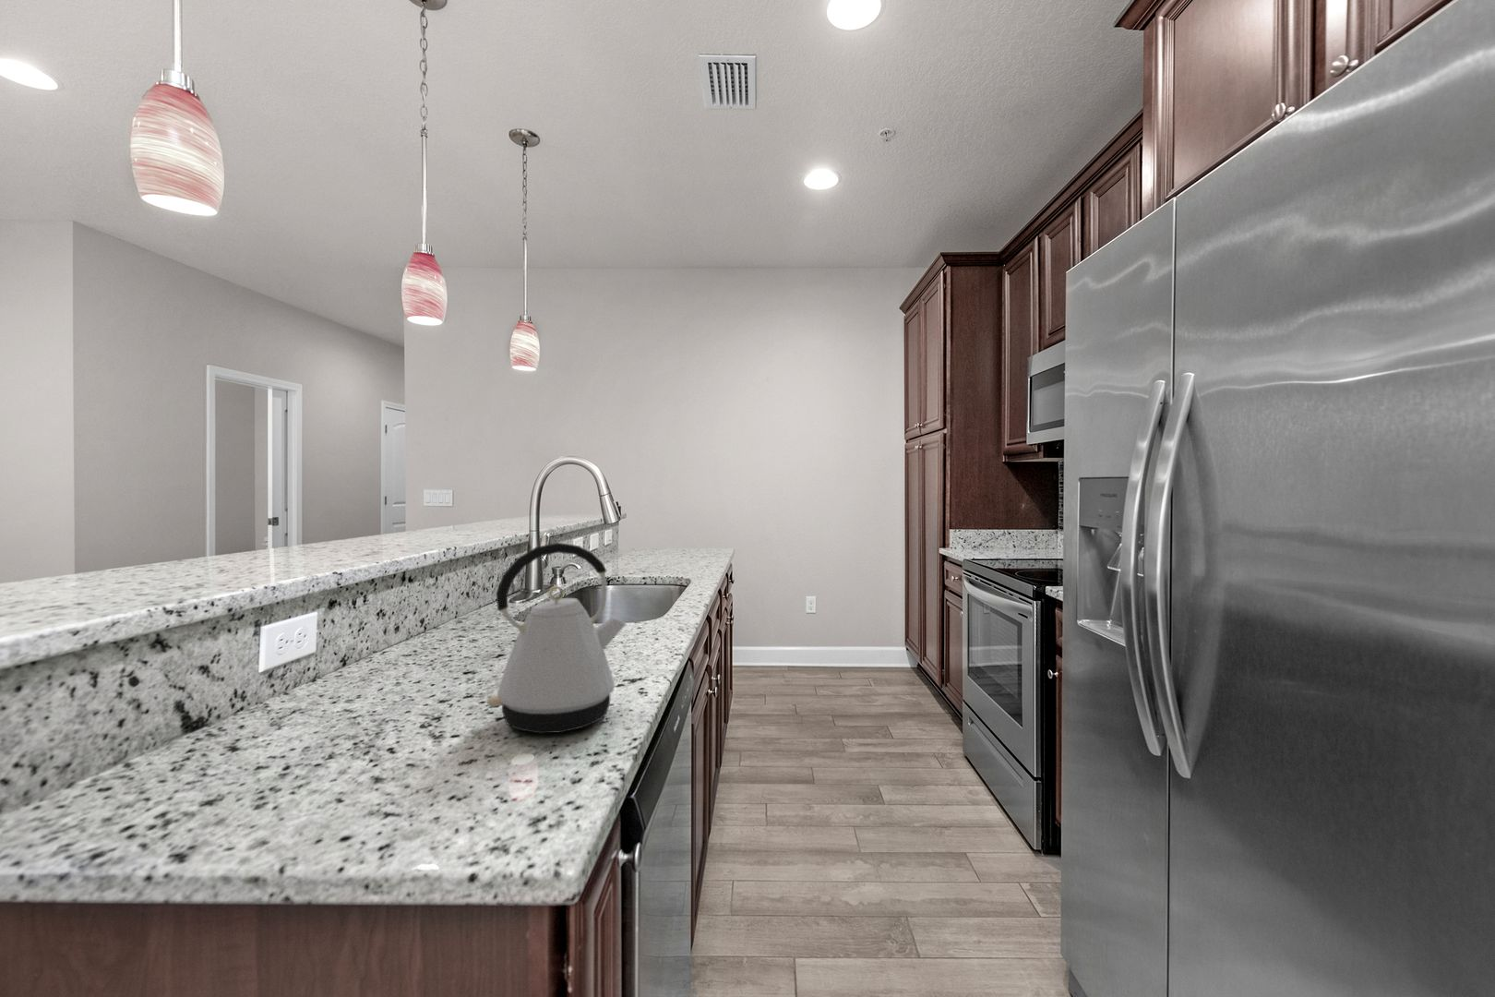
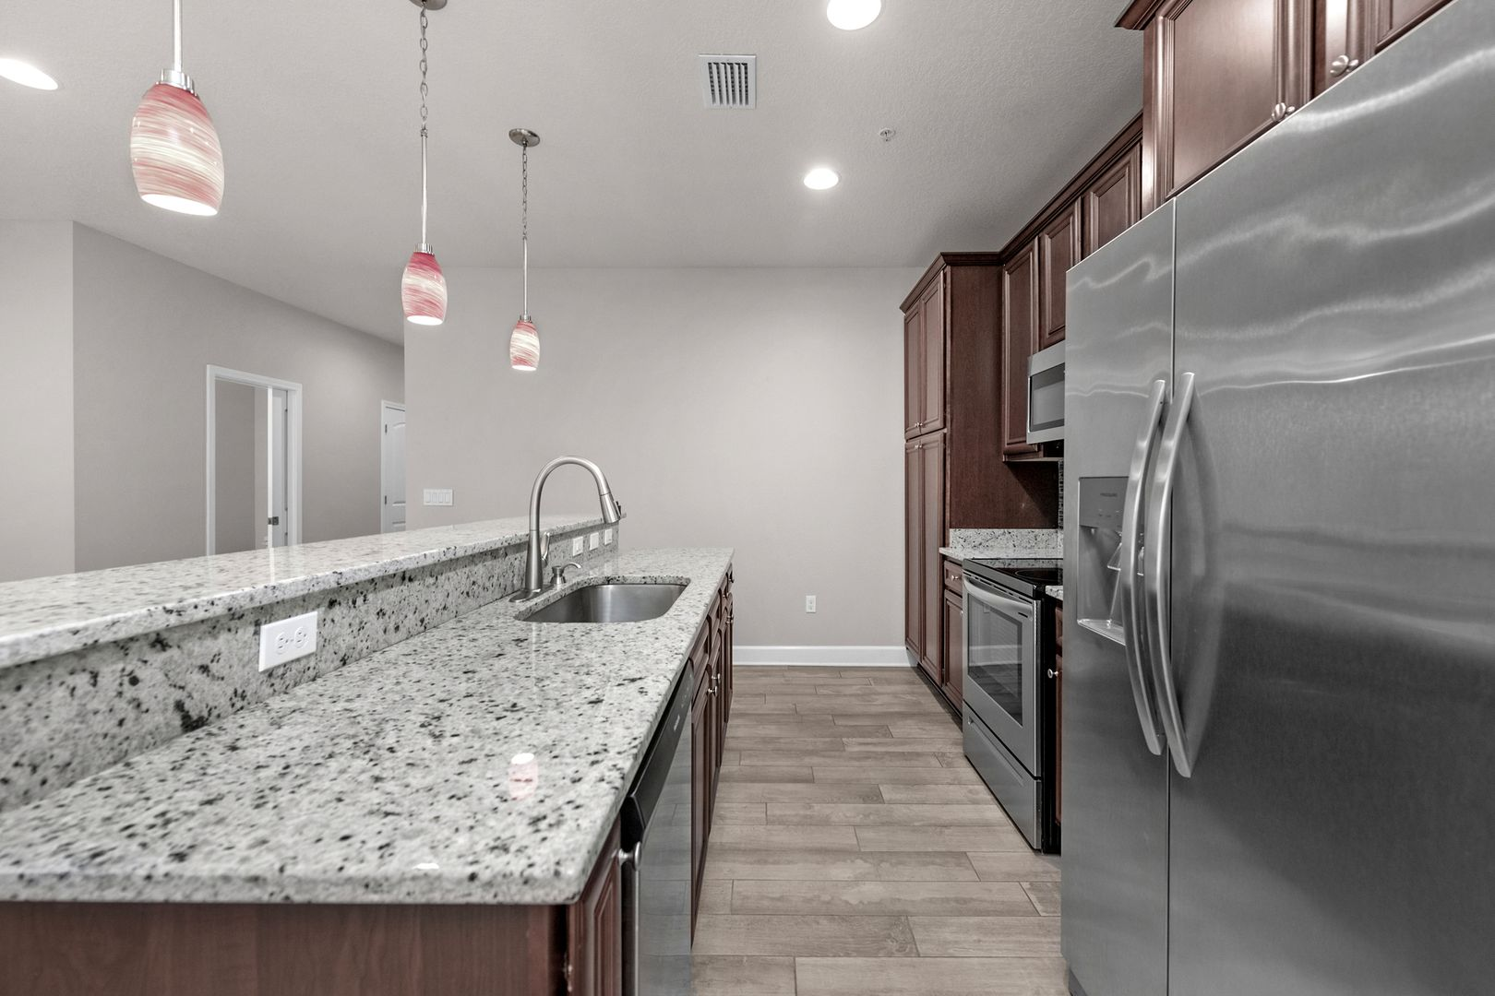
- kettle [486,542,626,734]
